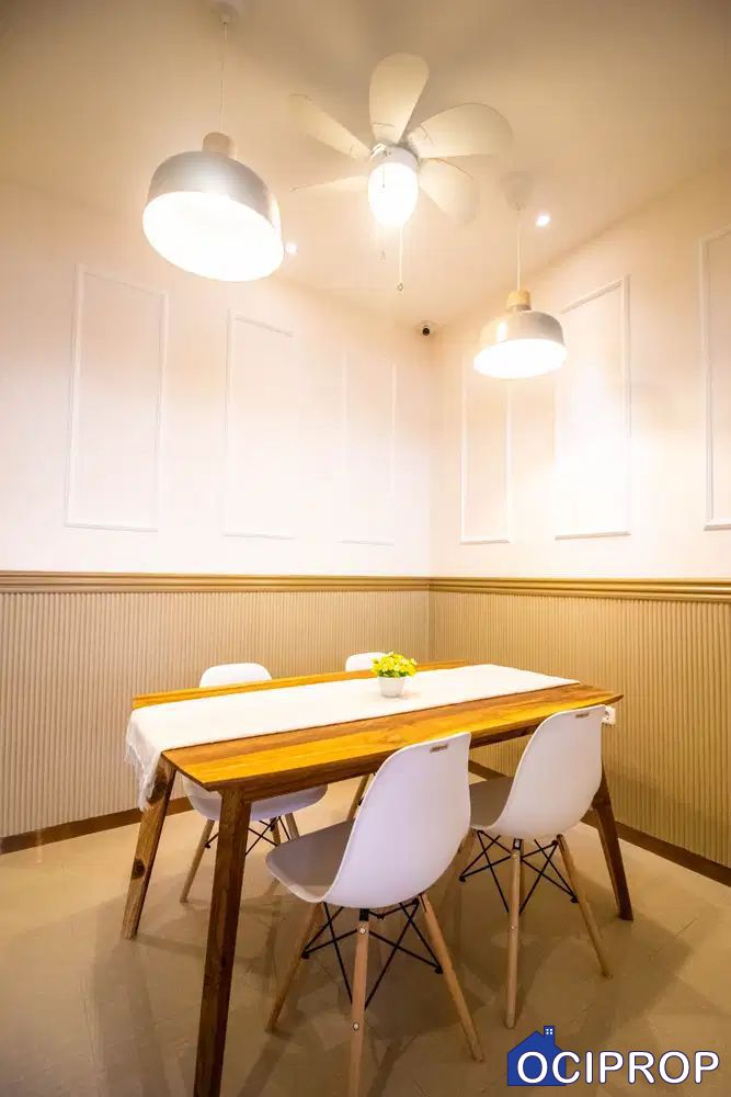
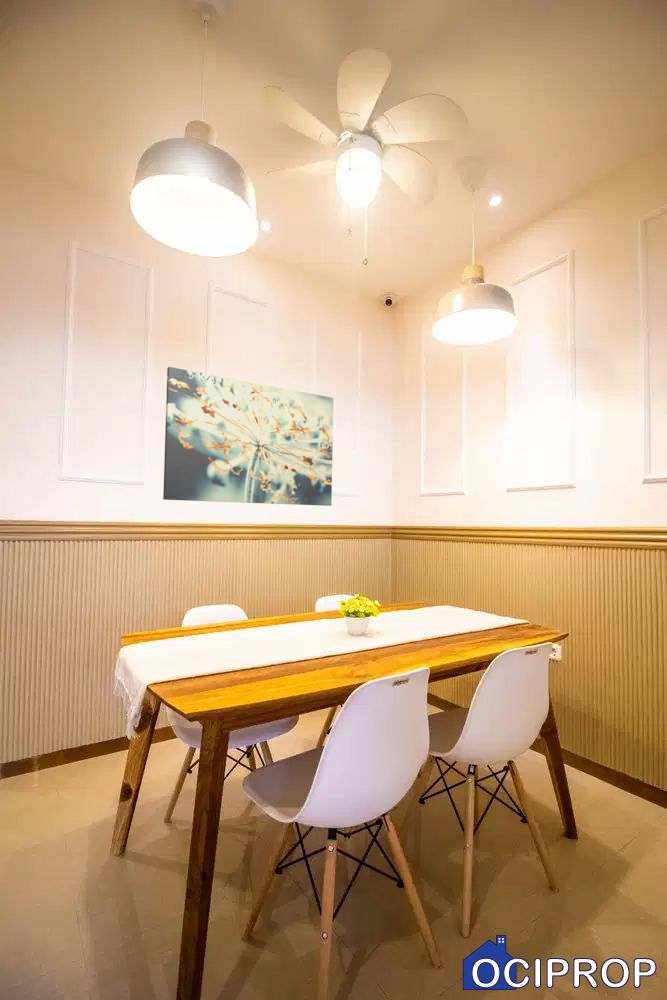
+ wall art [162,366,334,507]
